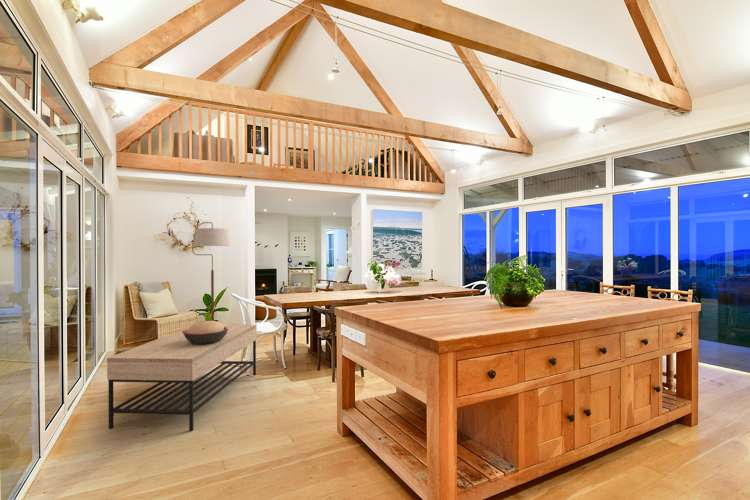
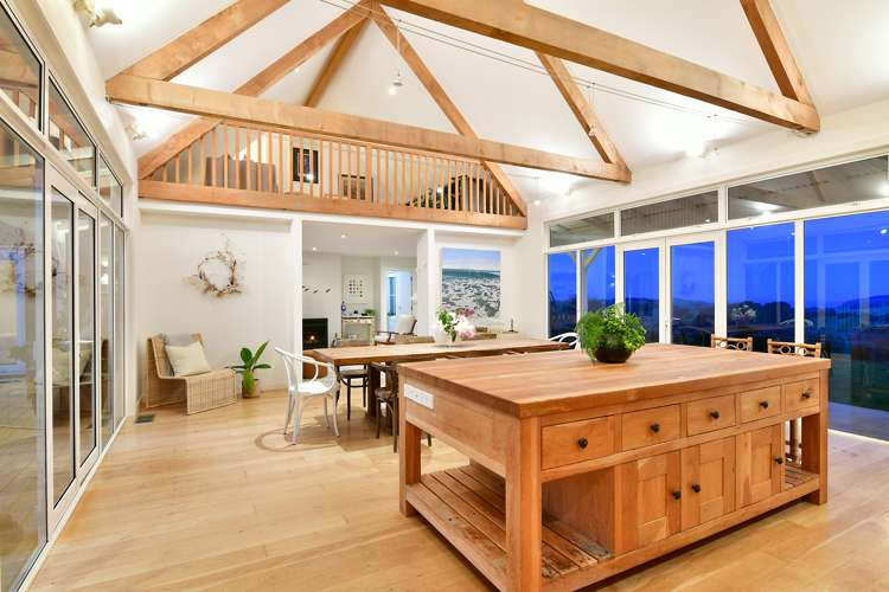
- decorative bowl [182,320,228,345]
- coffee table [106,323,258,432]
- floor lamp [191,221,232,321]
